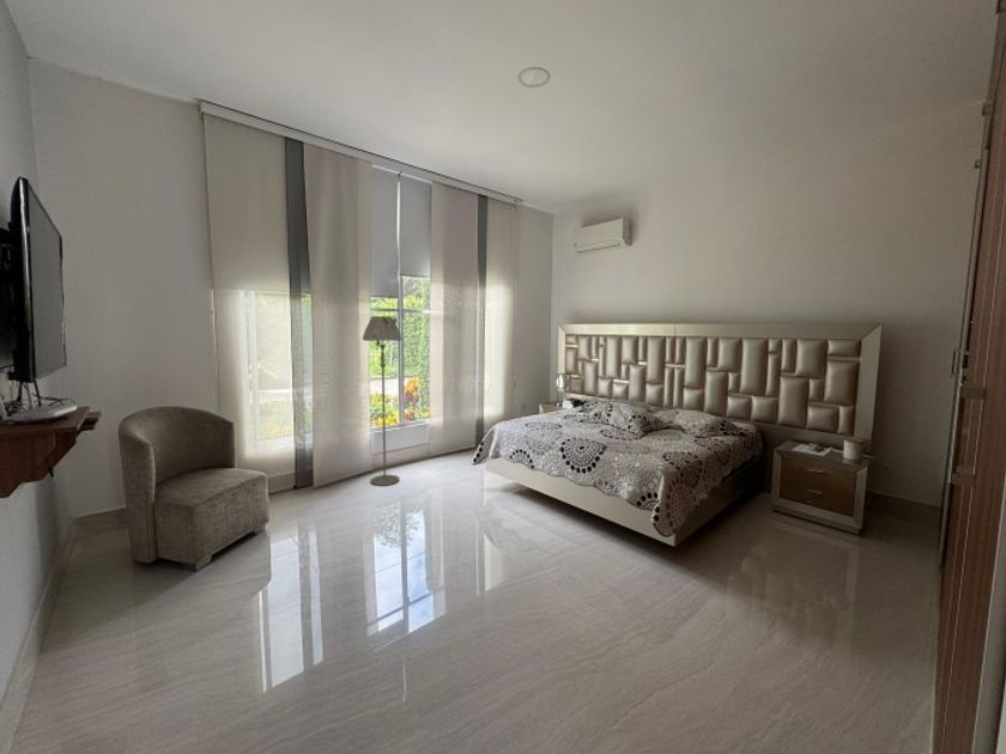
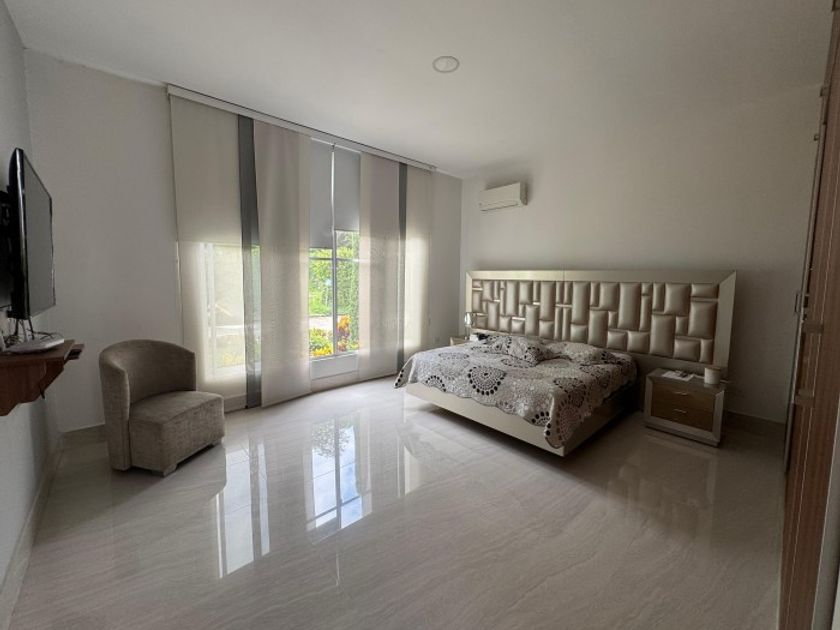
- floor lamp [362,315,402,487]
